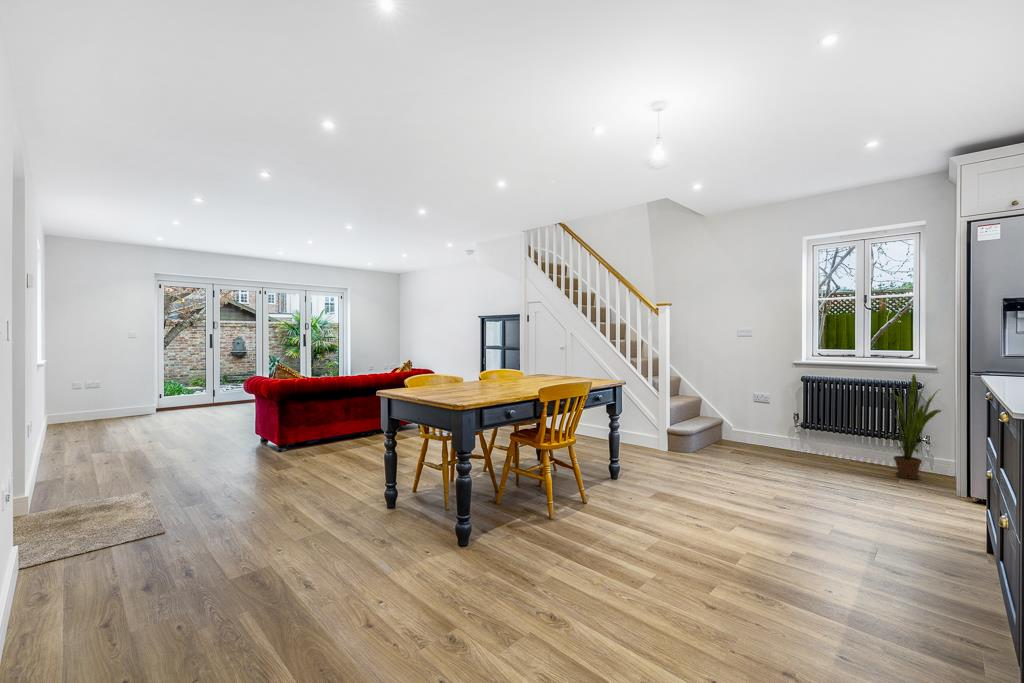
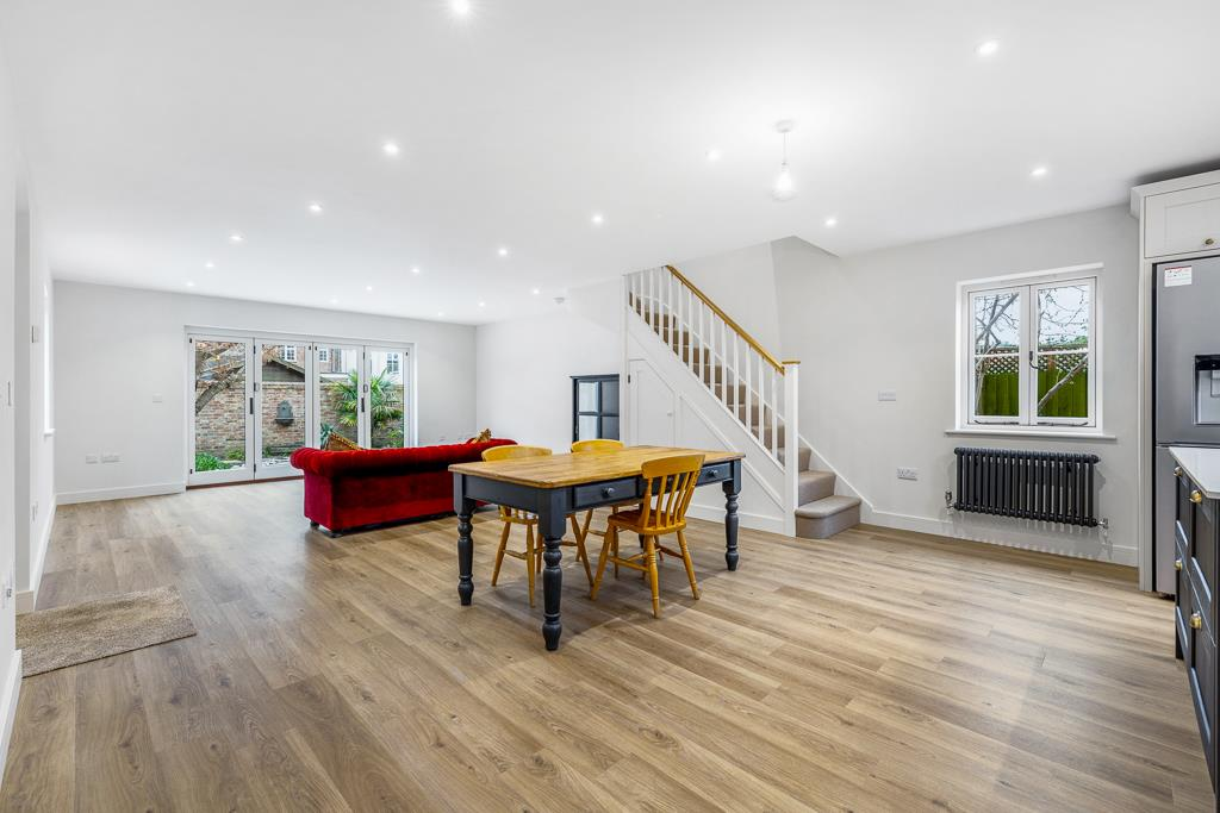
- house plant [872,373,943,480]
